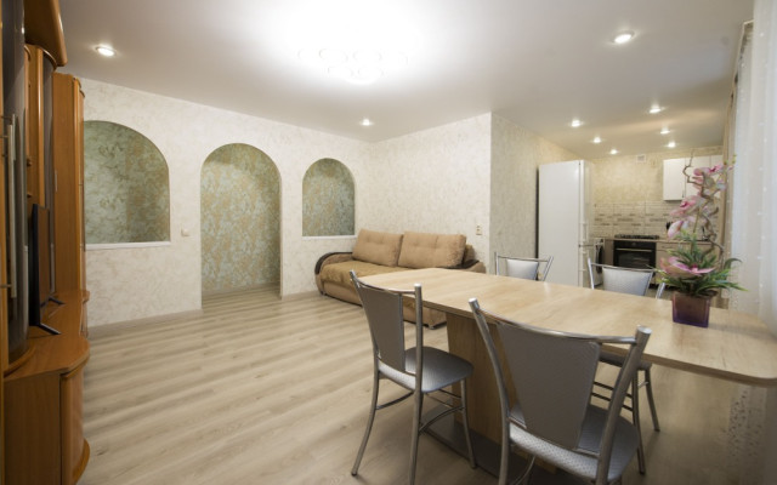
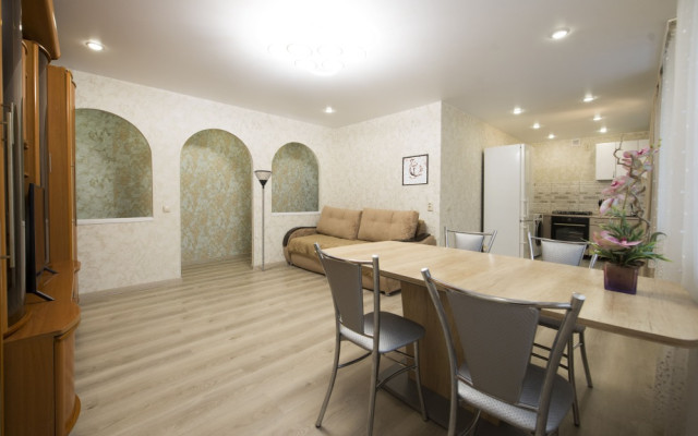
+ floor lamp [253,169,274,271]
+ wall art [401,153,430,186]
